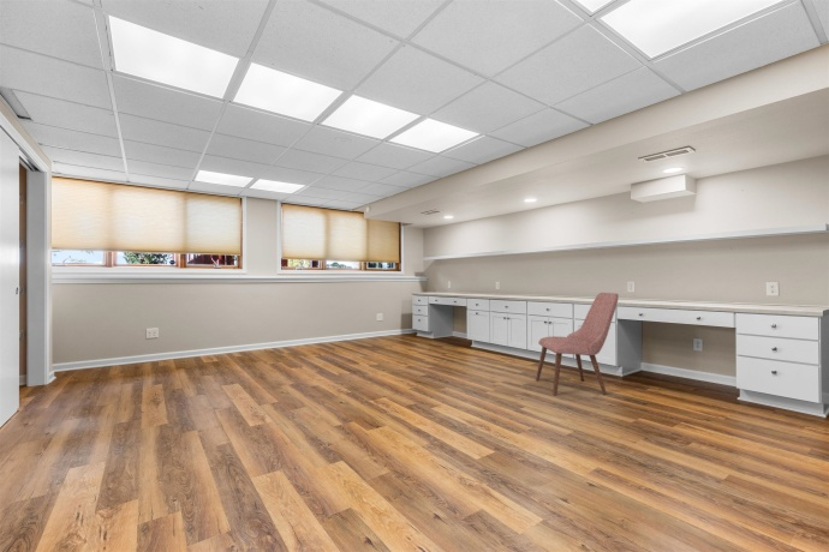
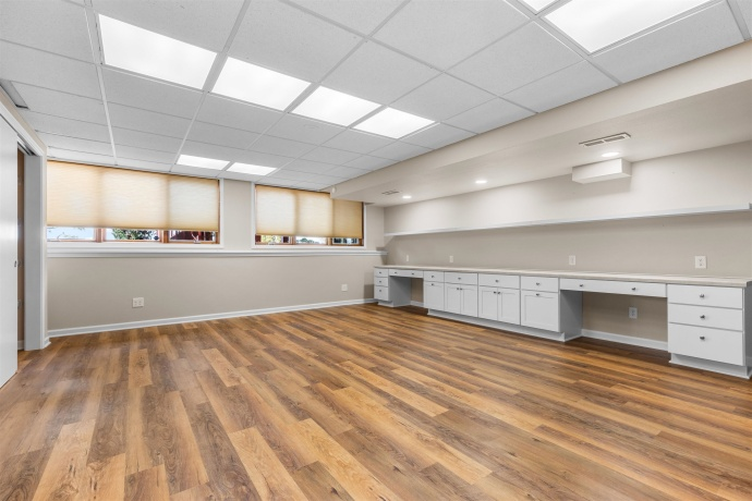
- chair [535,292,620,397]
